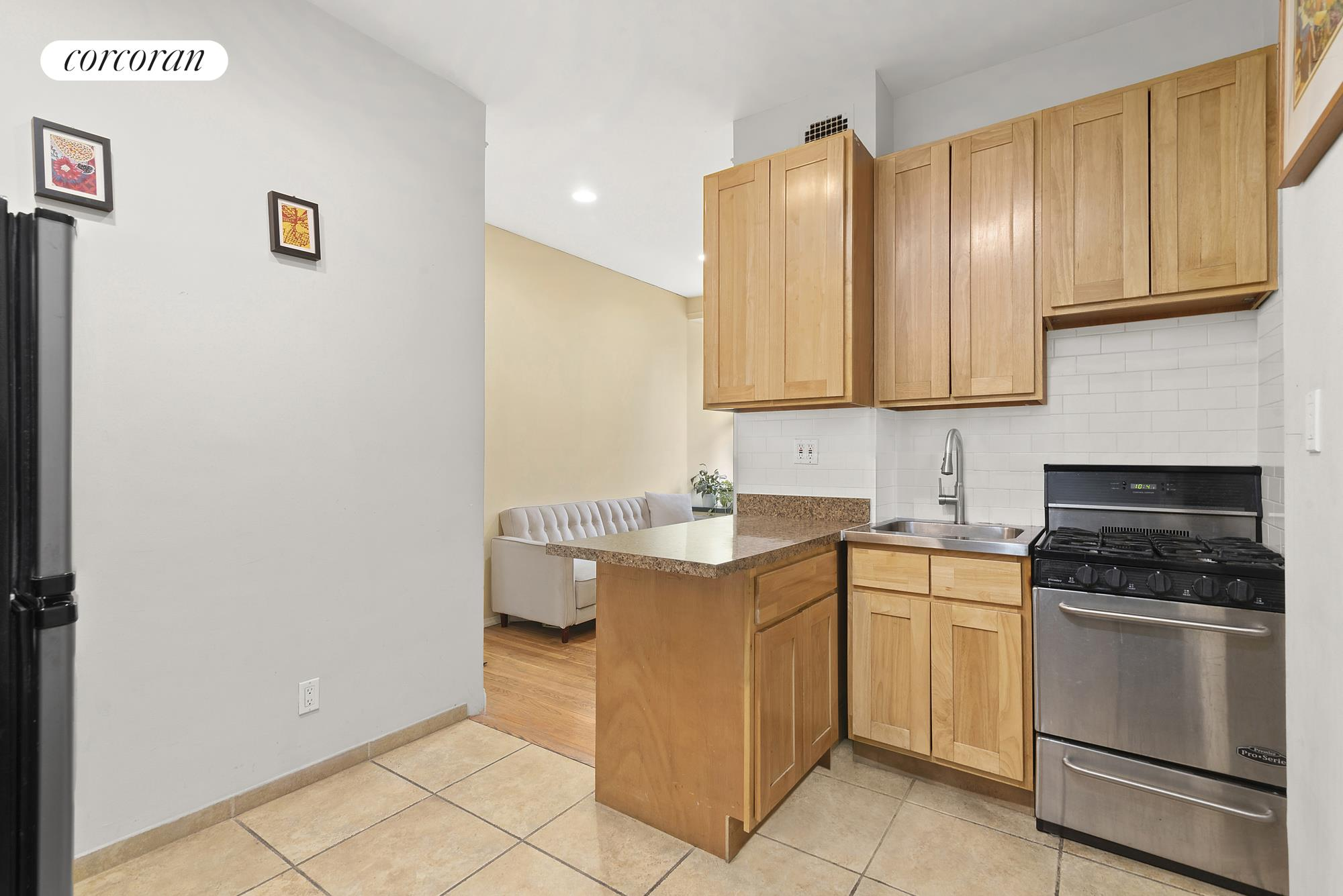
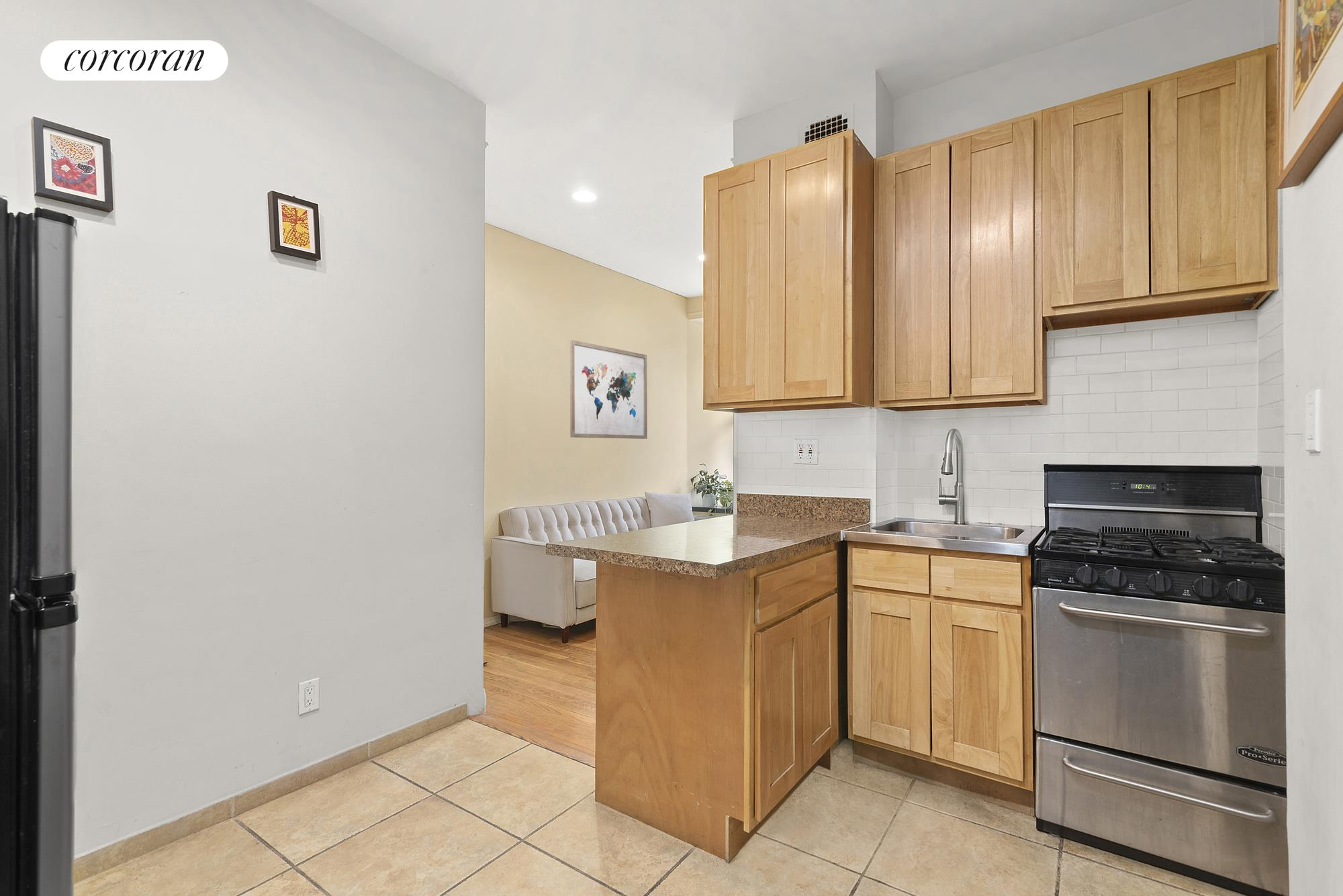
+ wall art [569,339,648,440]
